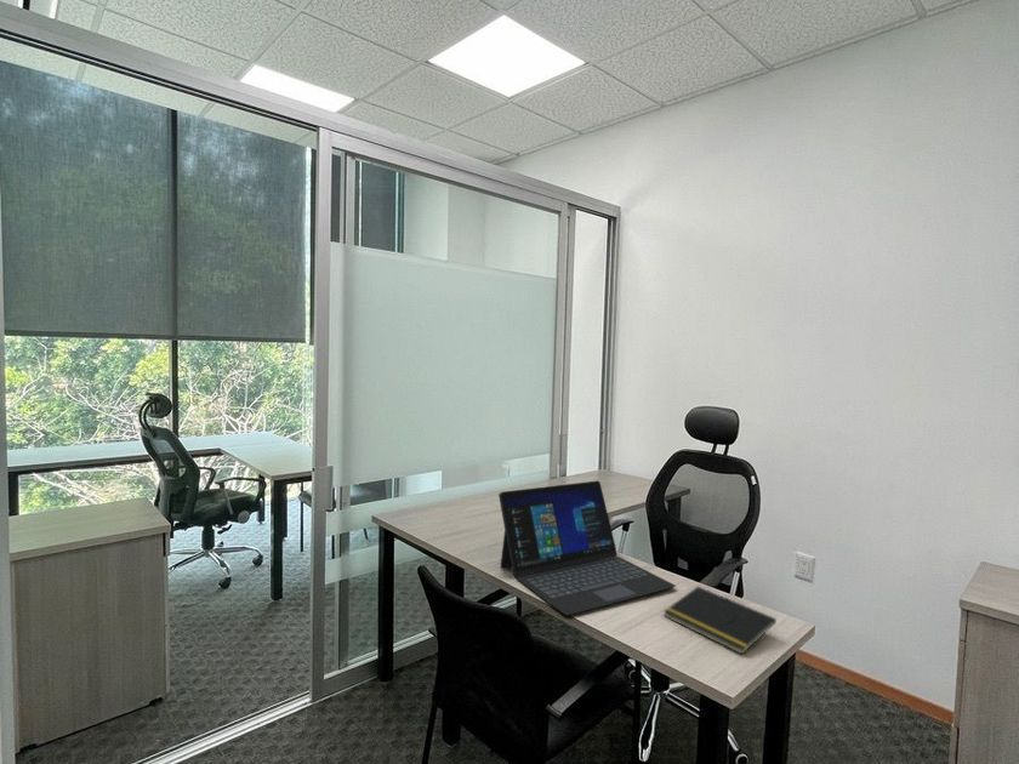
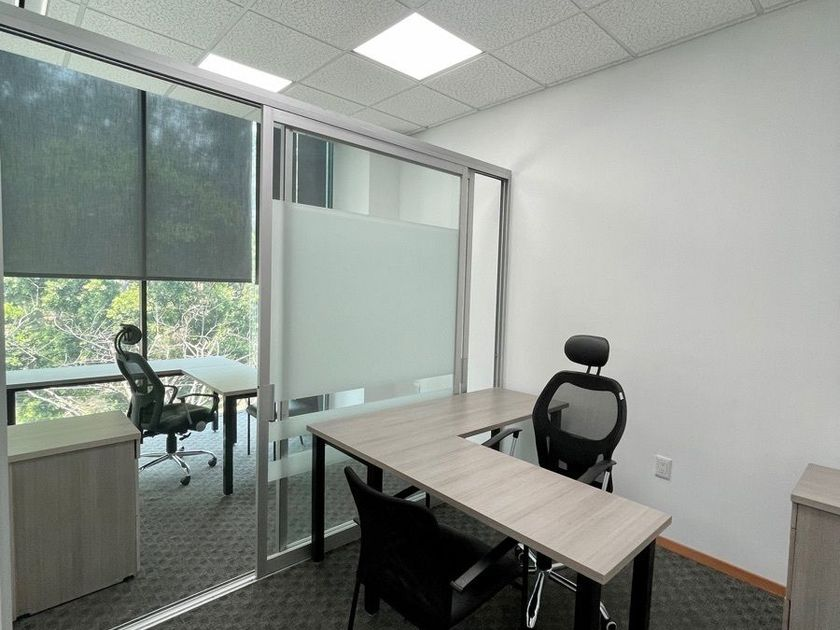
- notepad [662,586,778,656]
- laptop [497,480,677,616]
